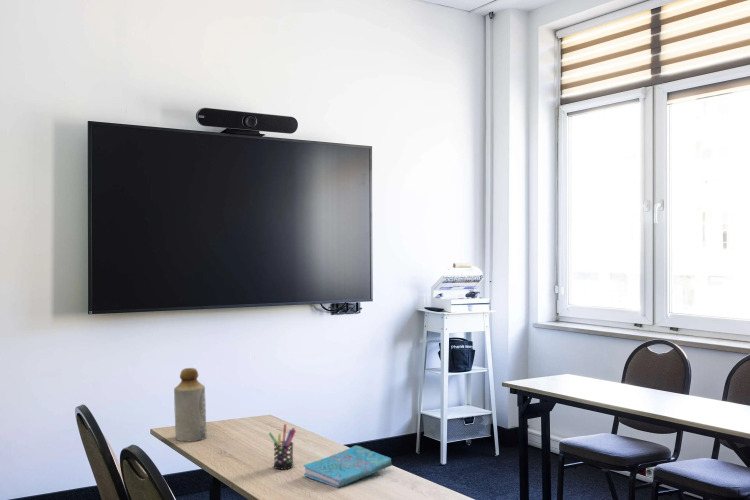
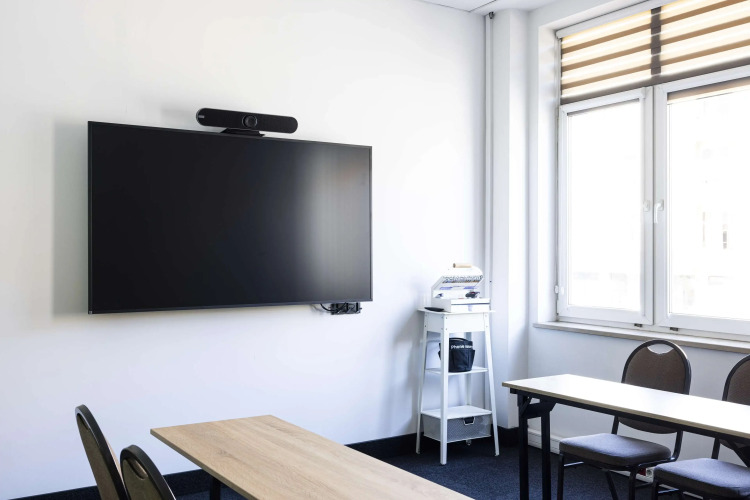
- pen holder [268,423,297,470]
- bottle [173,367,208,442]
- cover [303,445,393,489]
